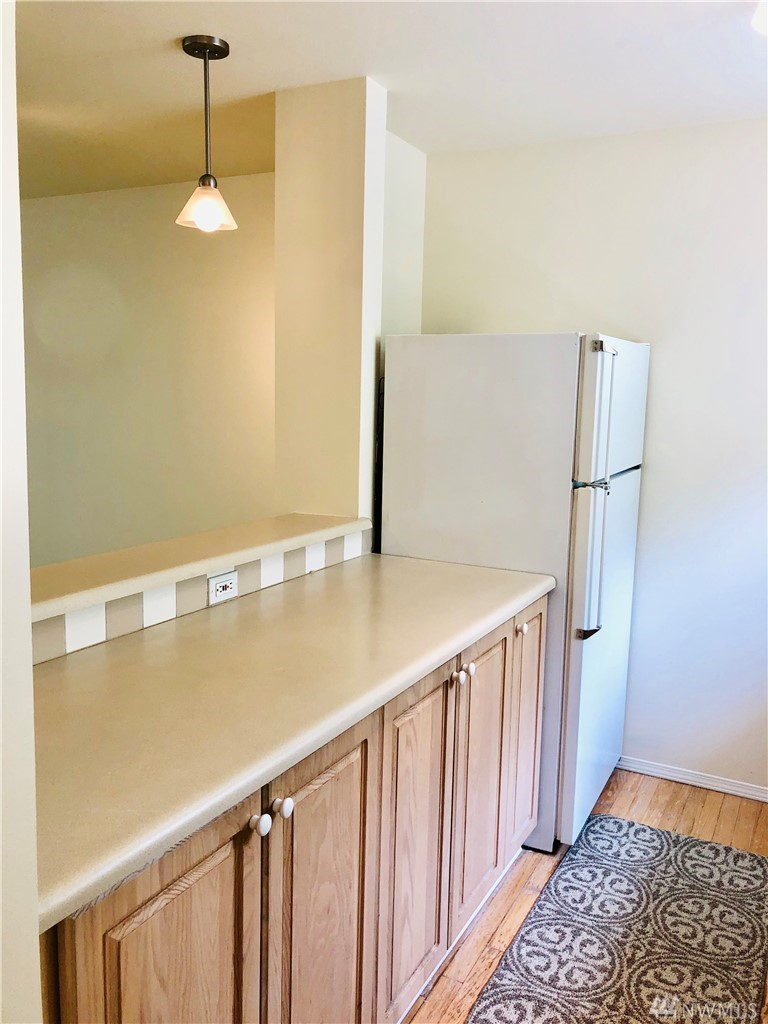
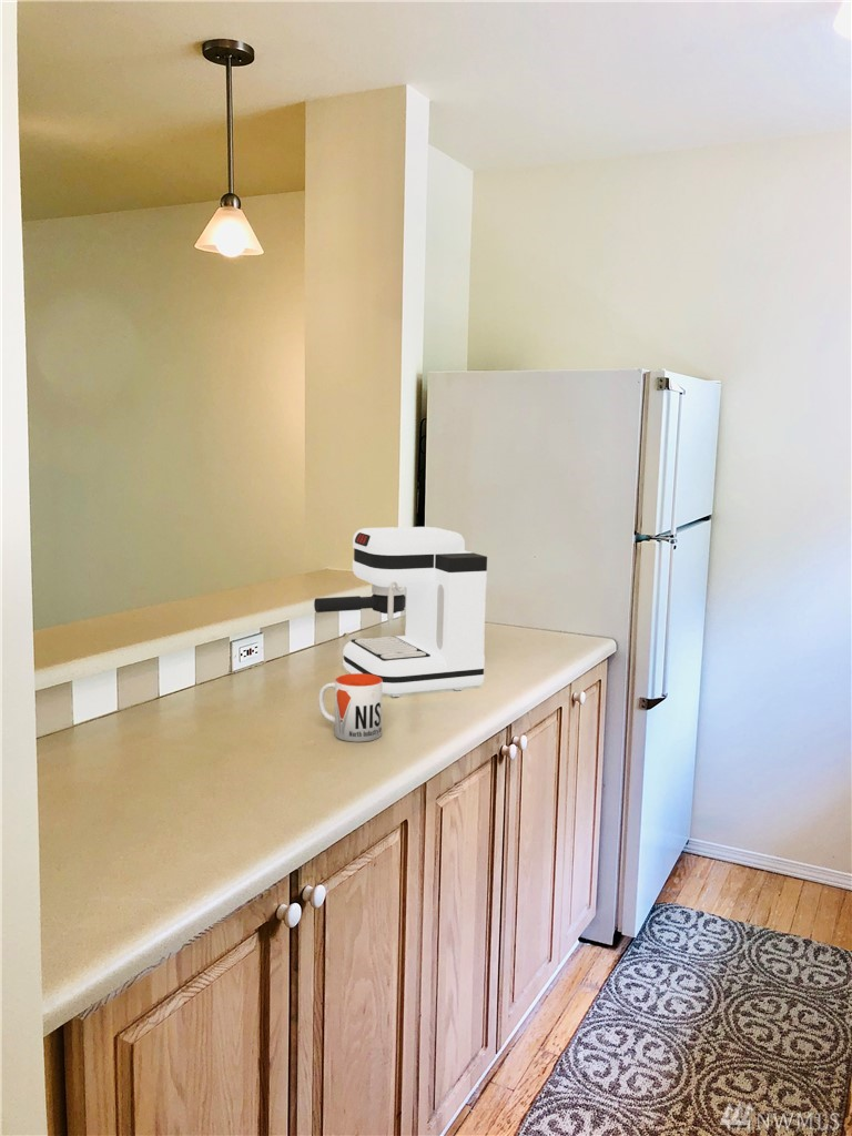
+ coffee maker [313,526,488,698]
+ mug [317,673,384,743]
